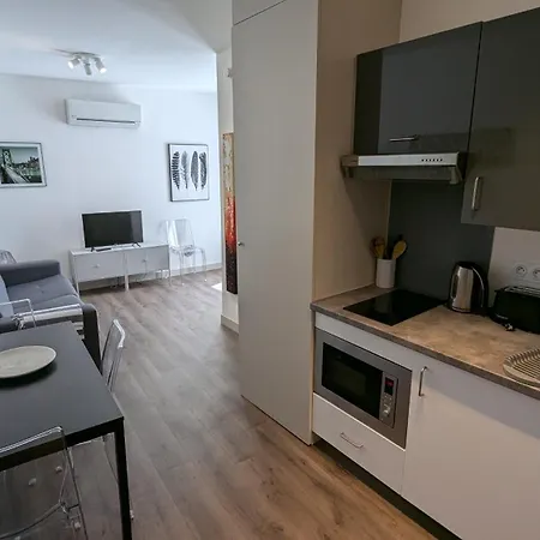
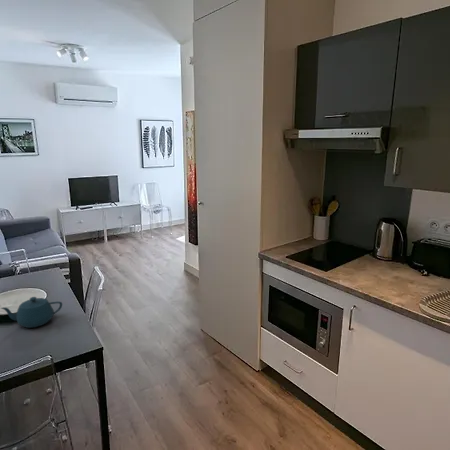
+ teapot [0,296,63,329]
